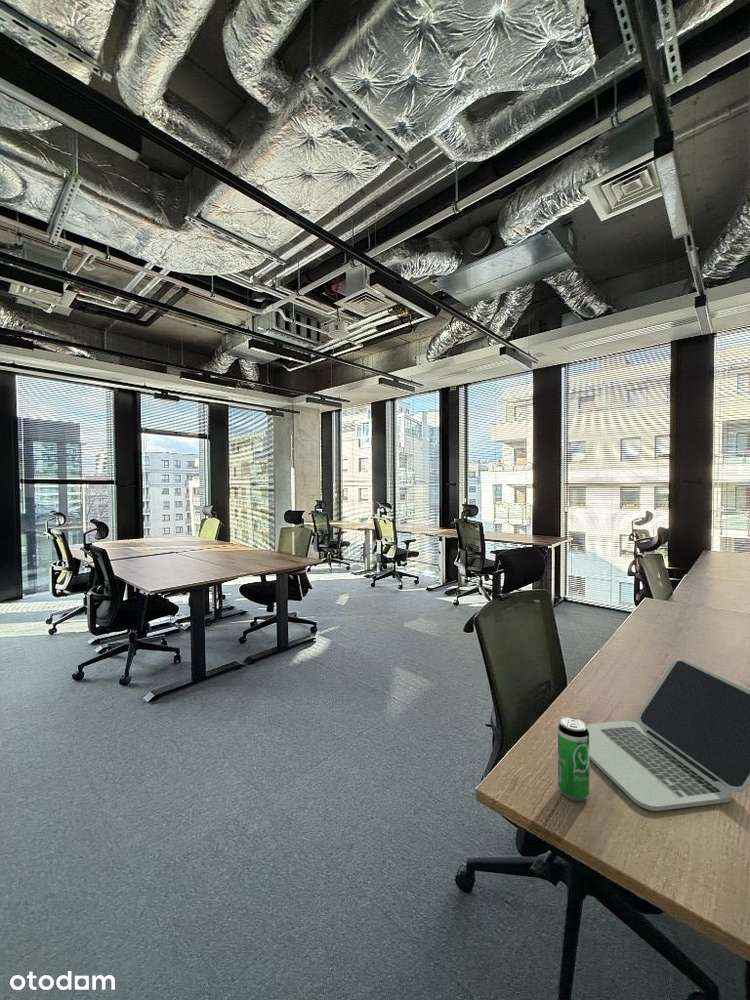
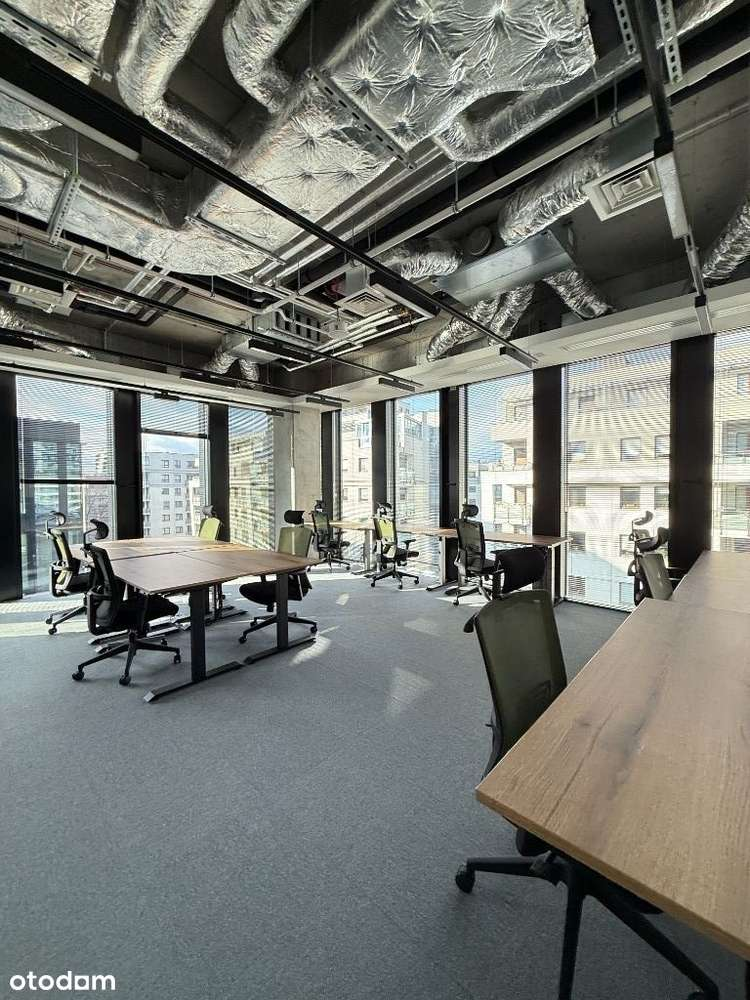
- laptop [587,659,750,812]
- beverage can [557,716,590,802]
